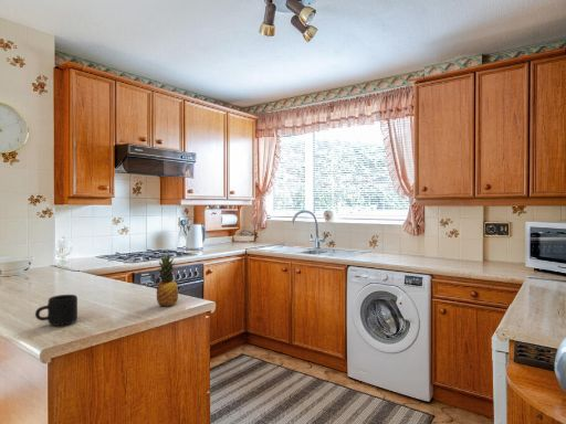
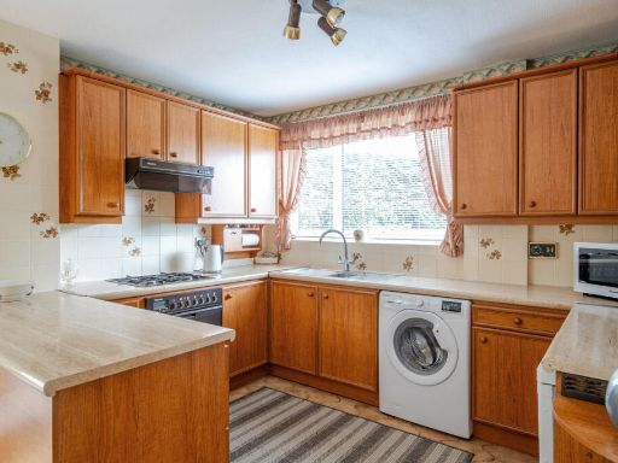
- mug [34,294,78,327]
- fruit [156,253,179,307]
